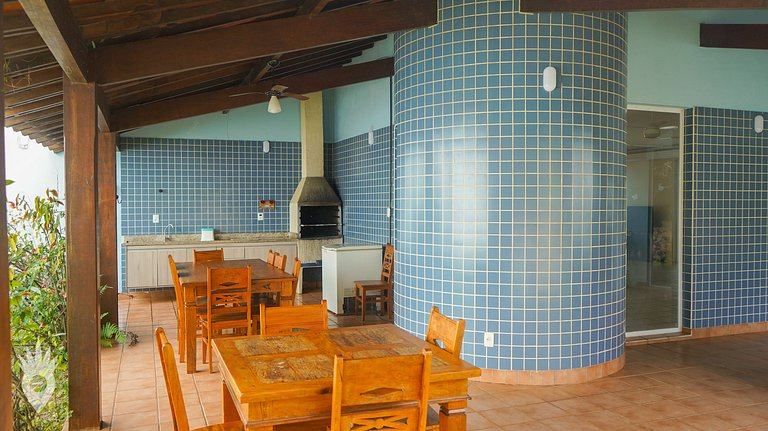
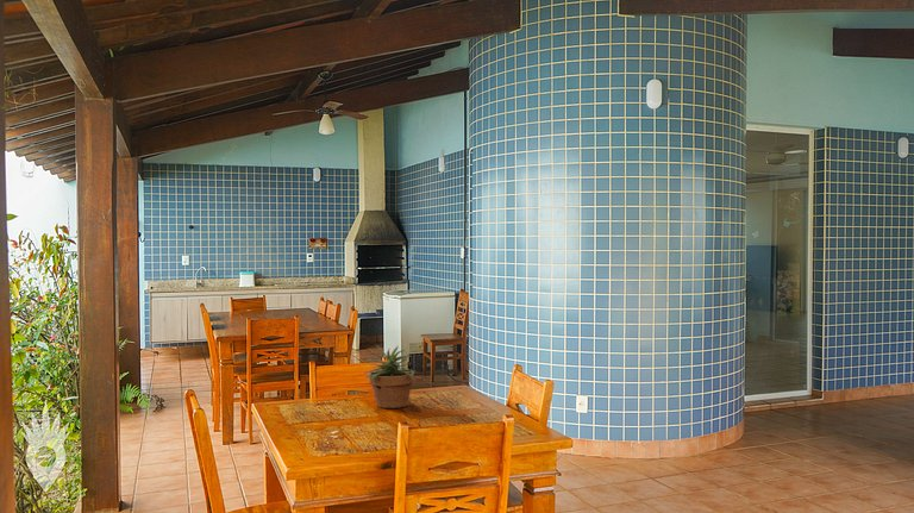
+ potted plant [363,344,421,409]
